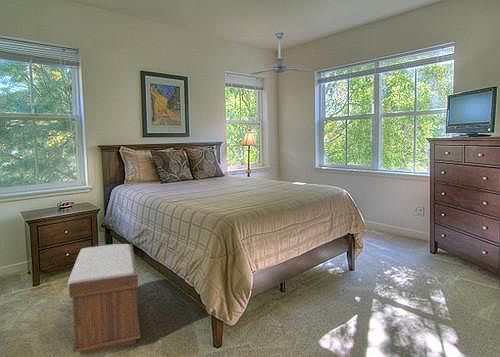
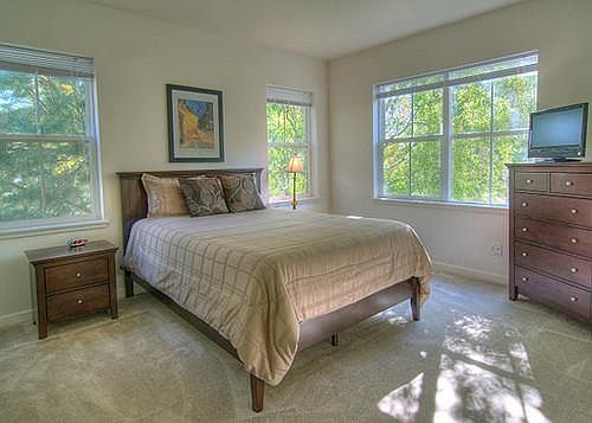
- ceiling fan [248,31,312,75]
- bench [67,243,141,357]
